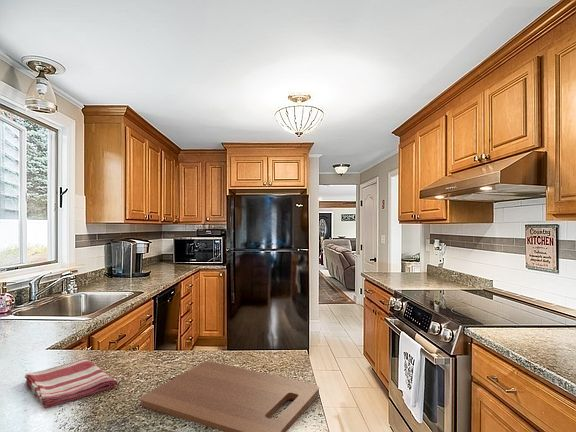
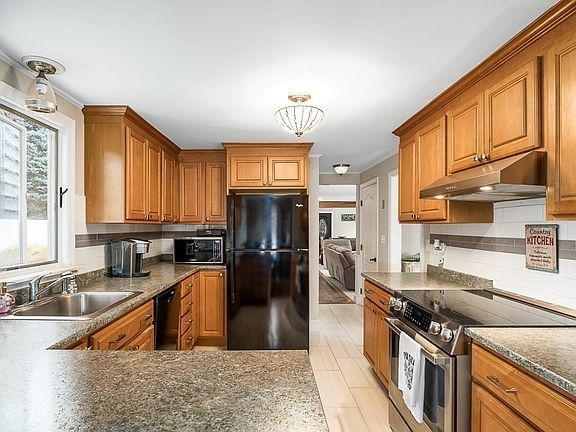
- dish towel [24,358,118,410]
- cutting board [140,360,320,432]
